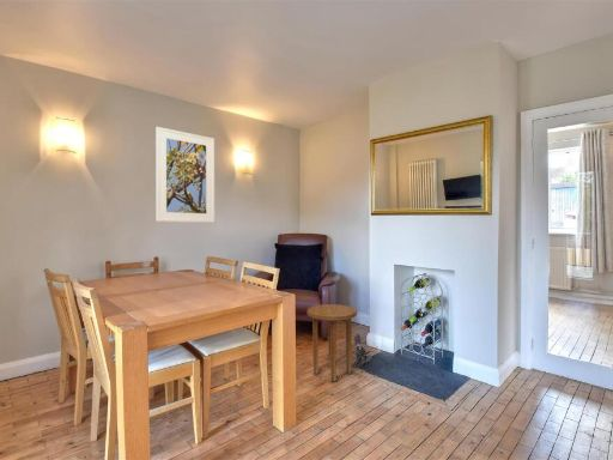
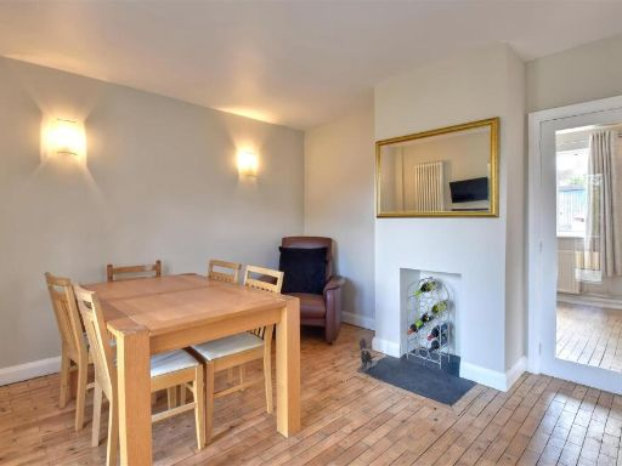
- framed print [154,126,216,224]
- side table [306,303,358,382]
